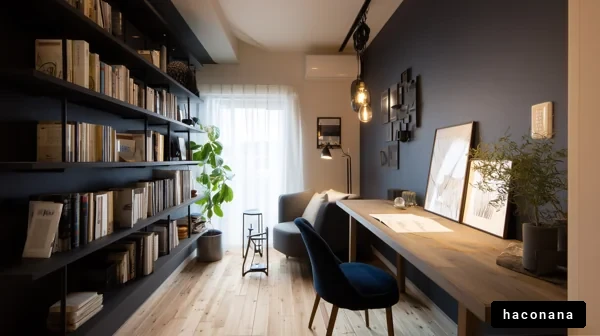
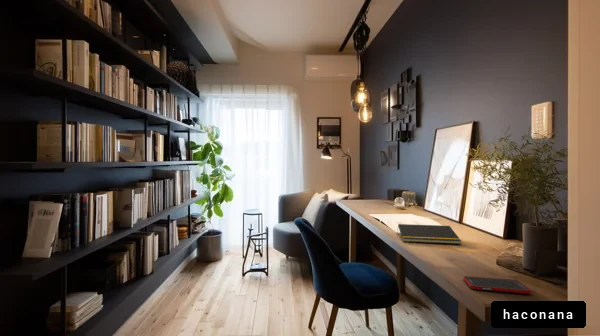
+ notepad [396,223,462,245]
+ cell phone [463,275,532,294]
